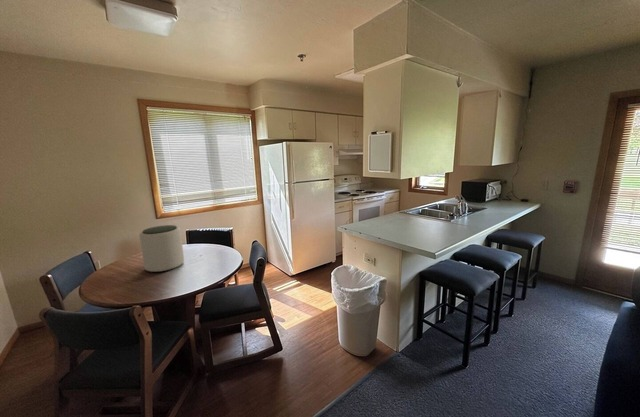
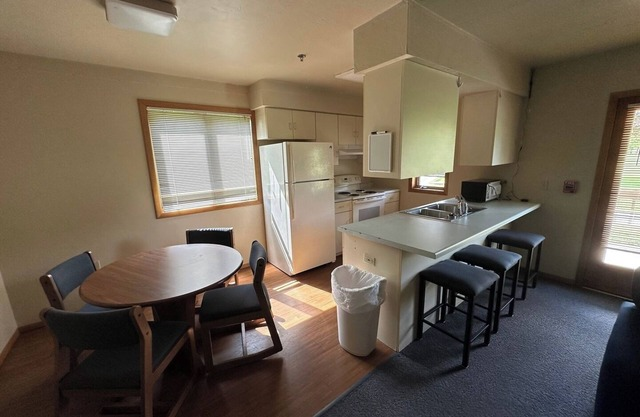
- plant pot [138,224,185,273]
